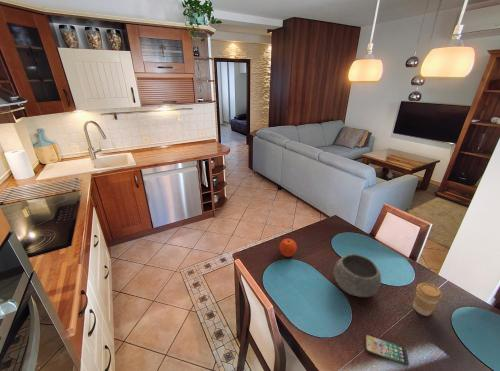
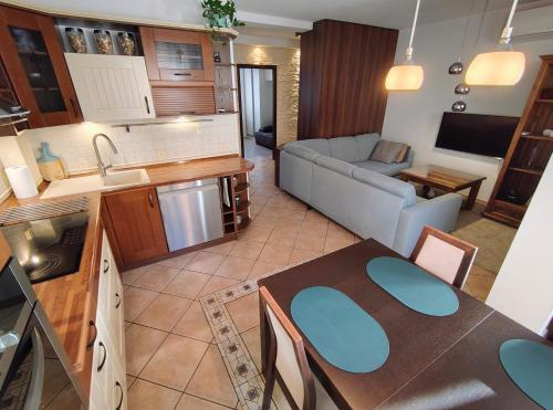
- coffee cup [412,282,443,317]
- smartphone [364,334,410,367]
- fruit [278,238,298,258]
- bowl [333,253,382,298]
